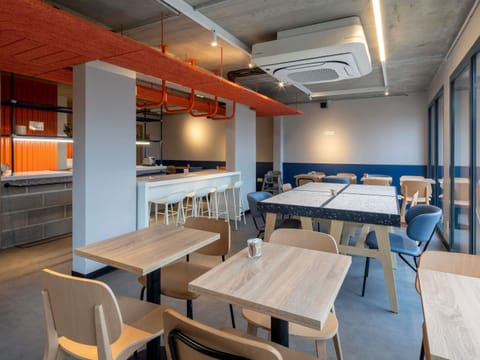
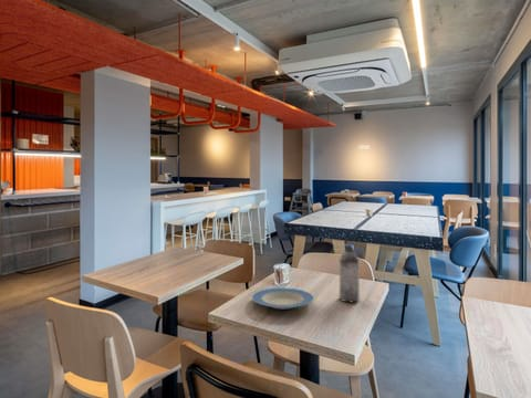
+ plate [251,286,314,311]
+ water bottle [339,243,361,304]
